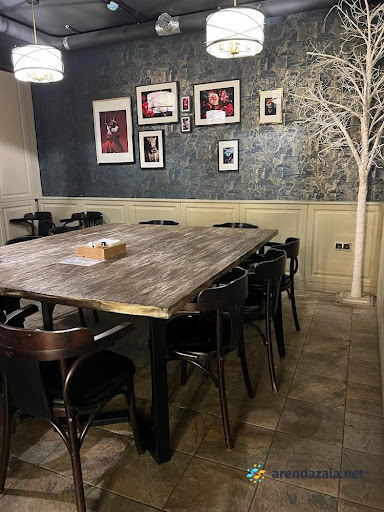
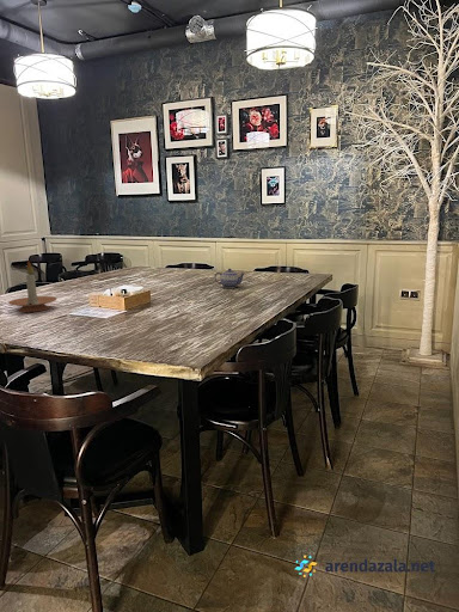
+ candle holder [7,259,57,313]
+ teapot [214,268,245,289]
